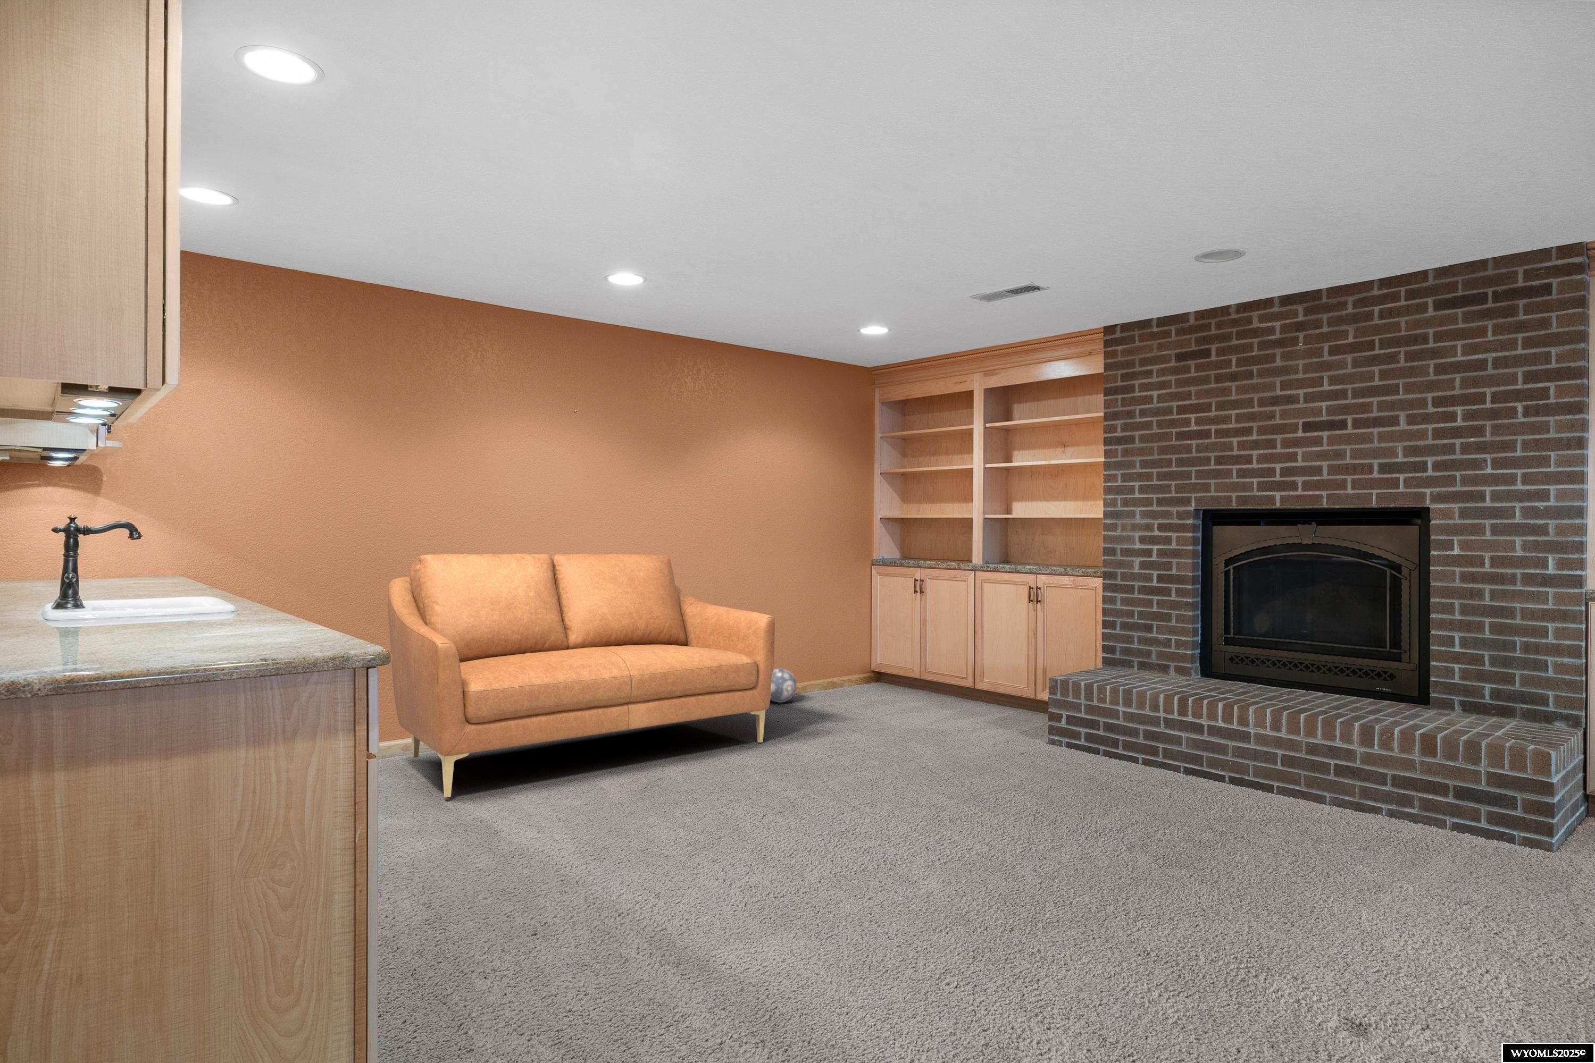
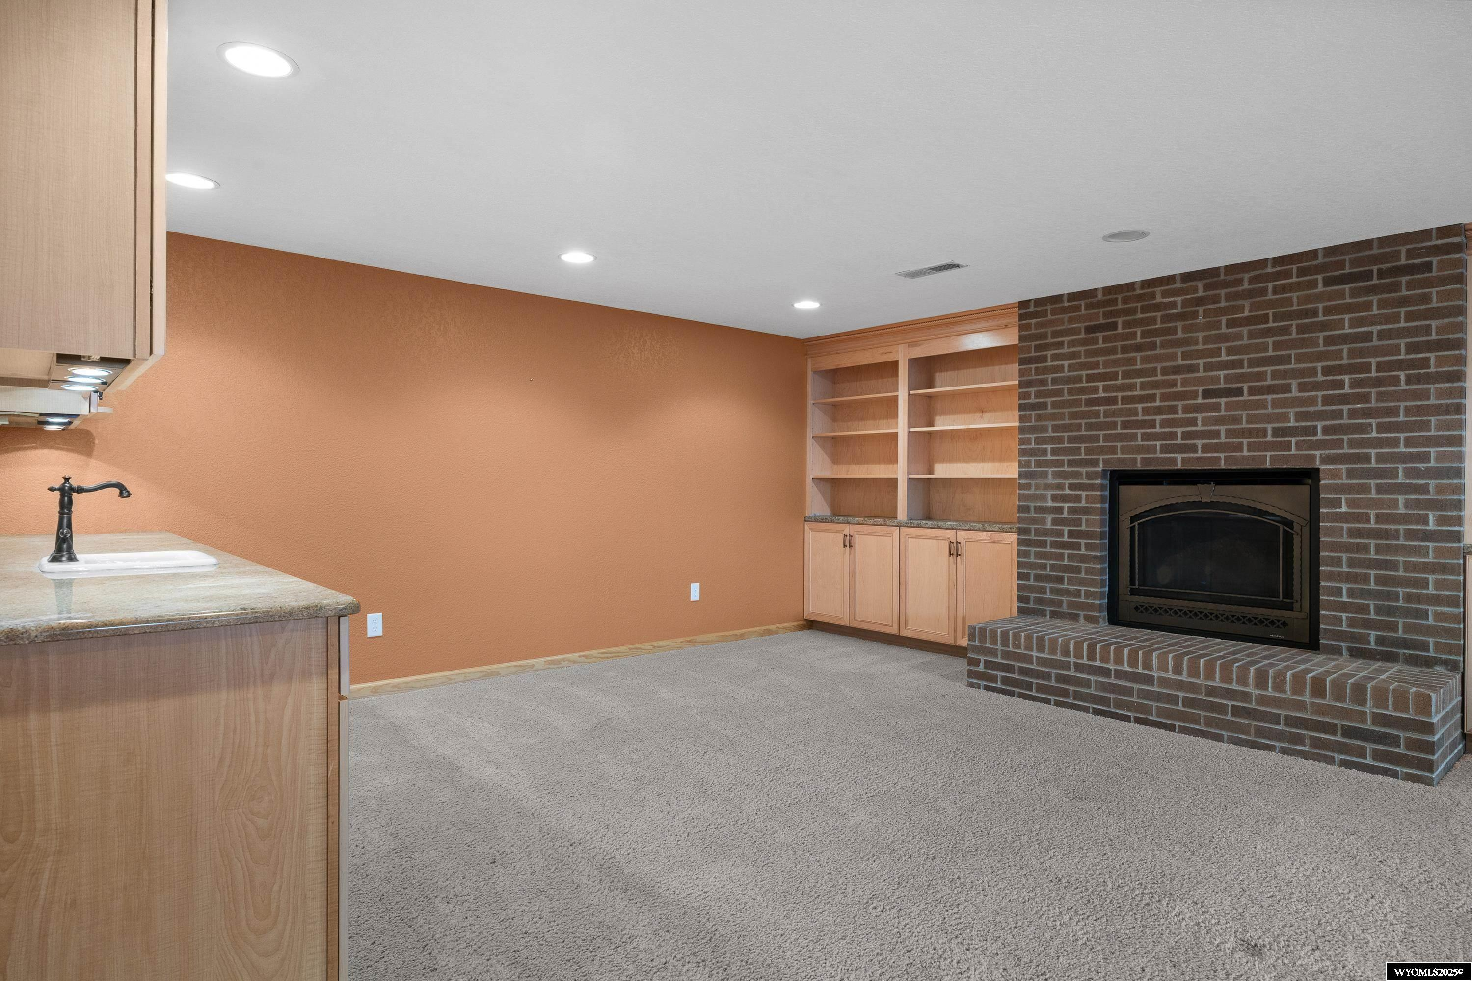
- sofa [388,553,775,797]
- decorative ball [770,668,798,704]
